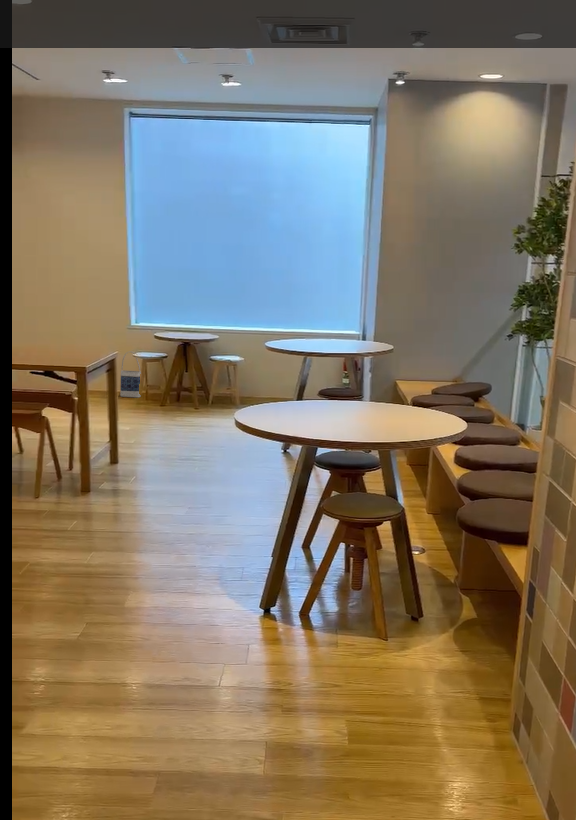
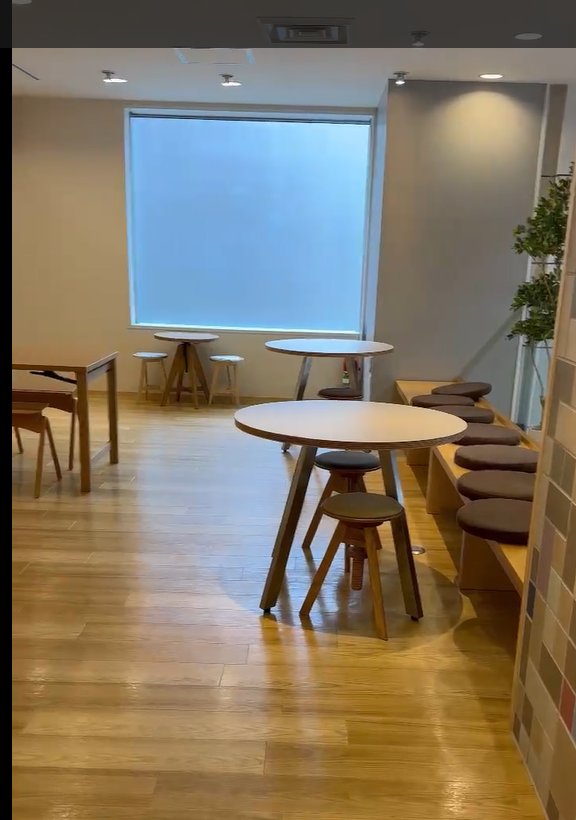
- bag [119,351,142,398]
